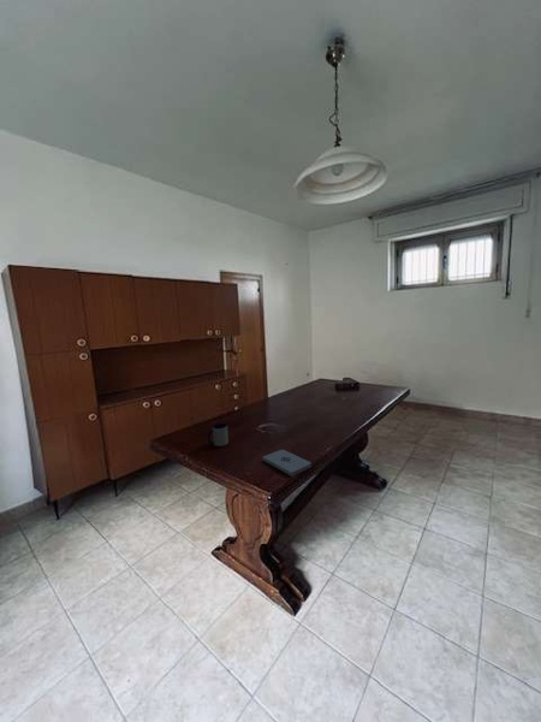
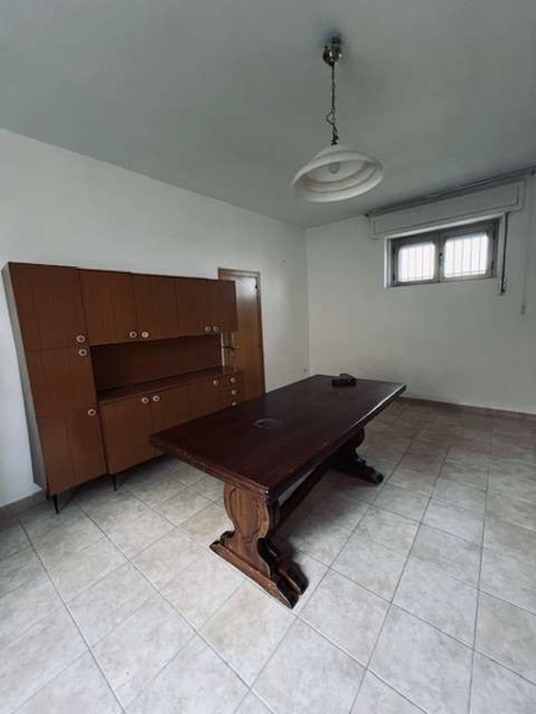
- mug [207,422,230,448]
- notepad [262,449,311,478]
